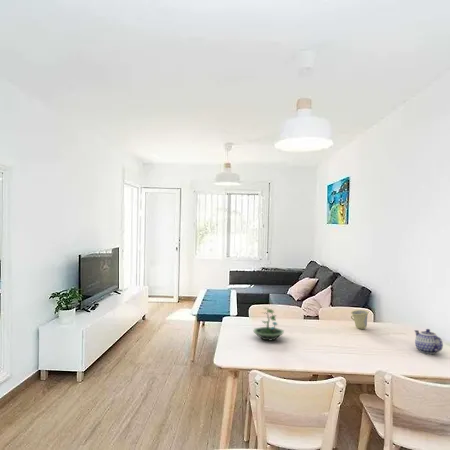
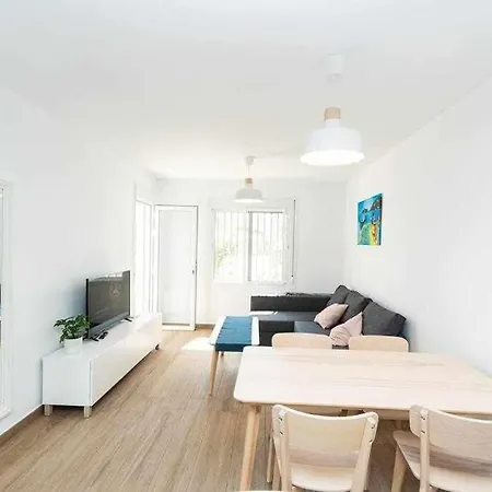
- terrarium [252,307,285,342]
- teapot [413,328,444,355]
- cup [350,309,370,330]
